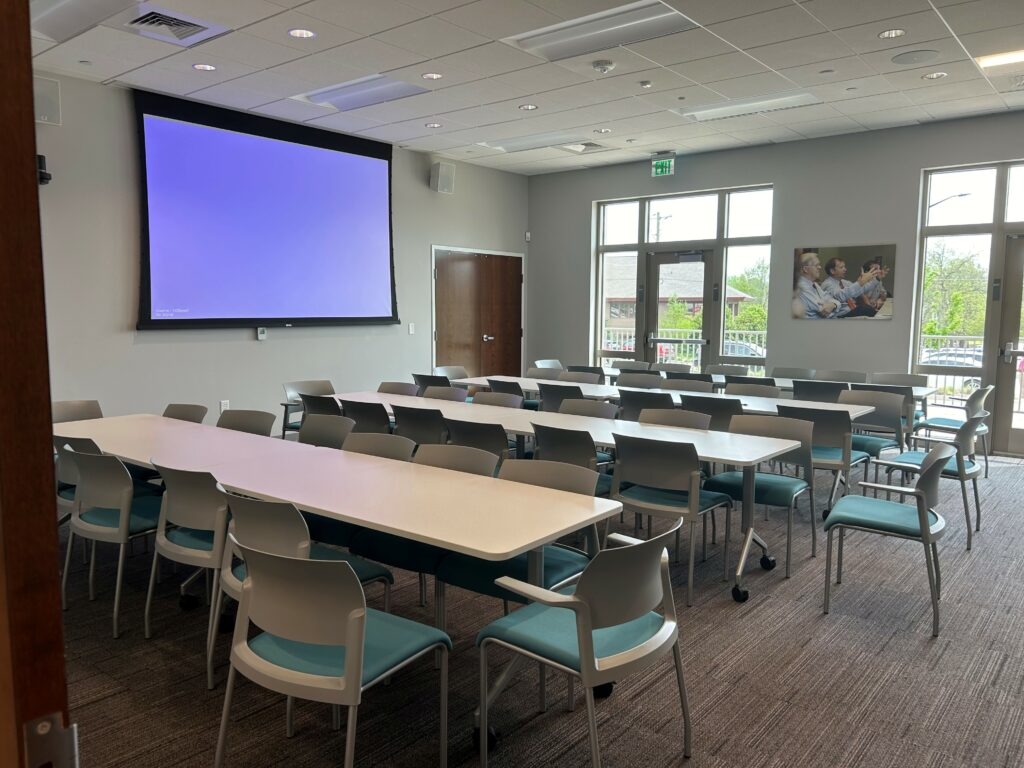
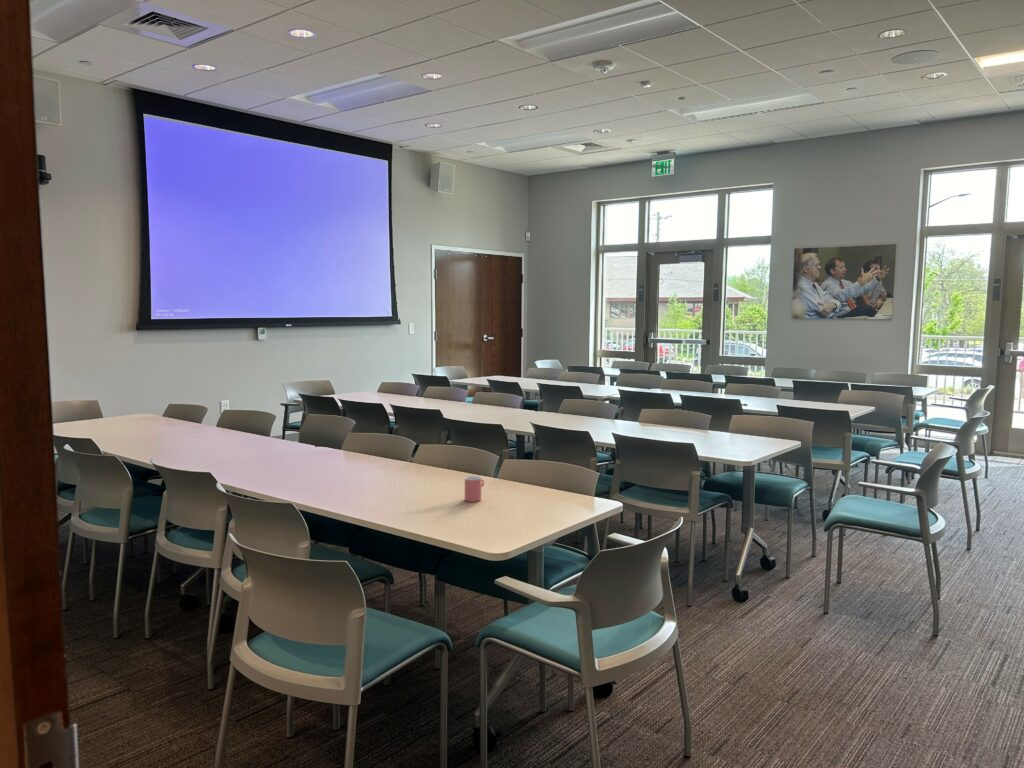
+ cup [464,475,485,503]
